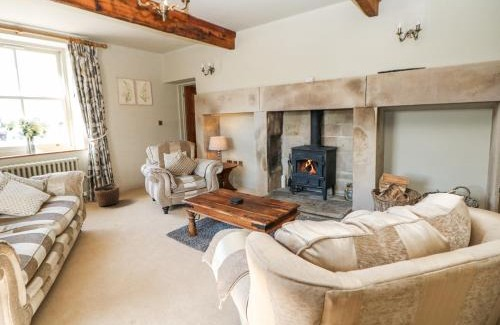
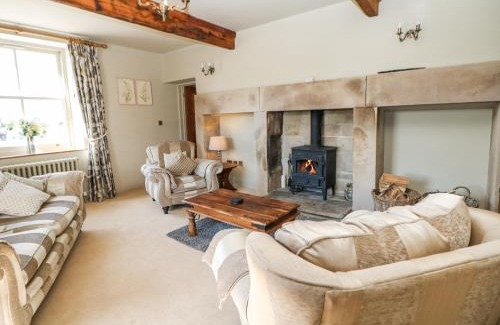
- basket [93,182,120,207]
